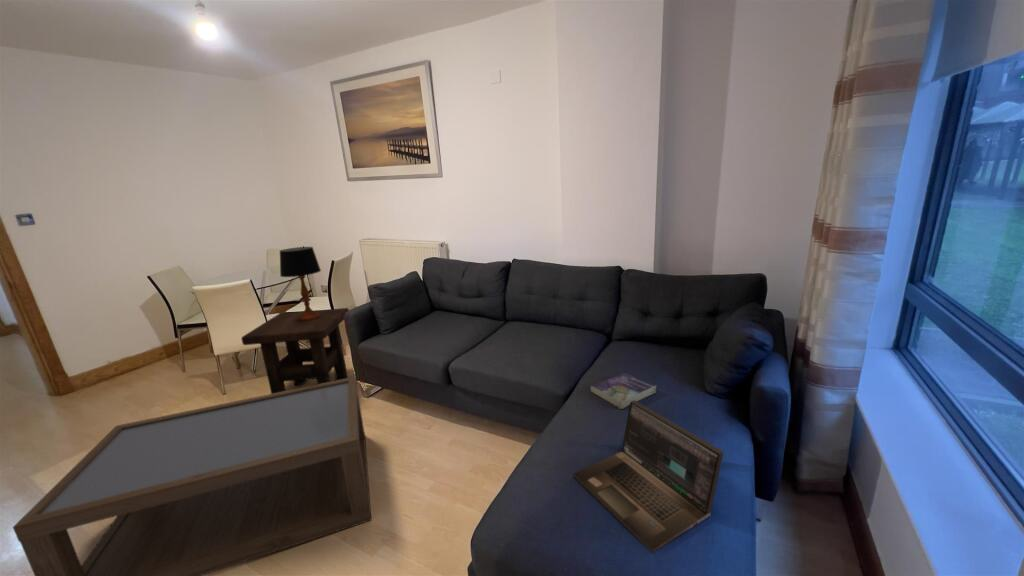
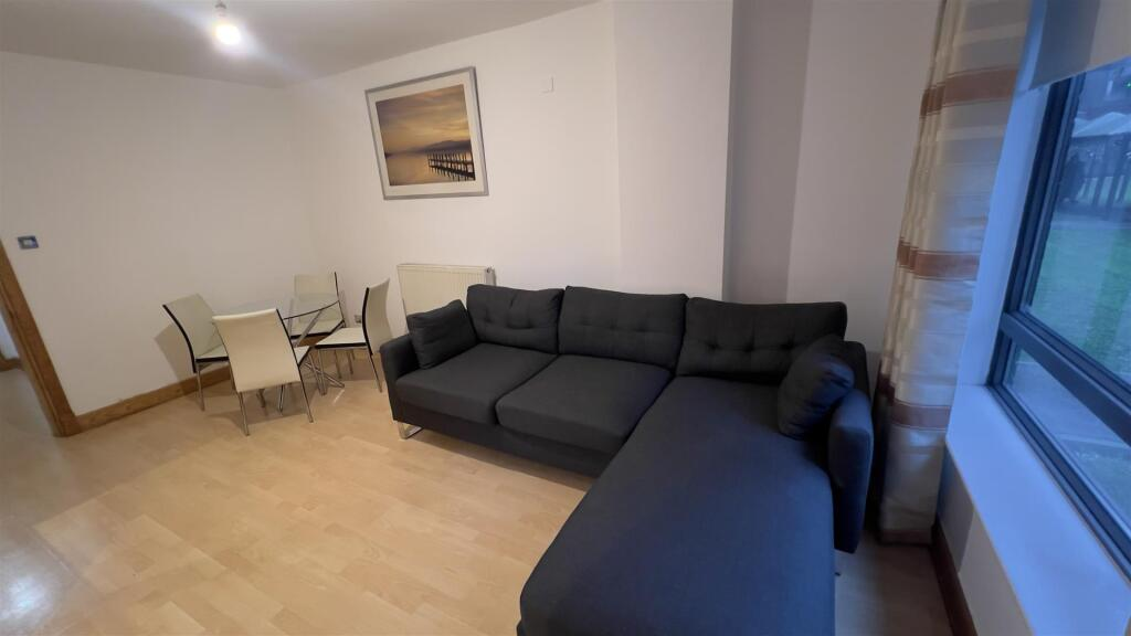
- book [590,372,657,410]
- side table [240,307,350,394]
- coffee table [12,376,373,576]
- laptop [572,400,725,554]
- table lamp [279,246,322,321]
